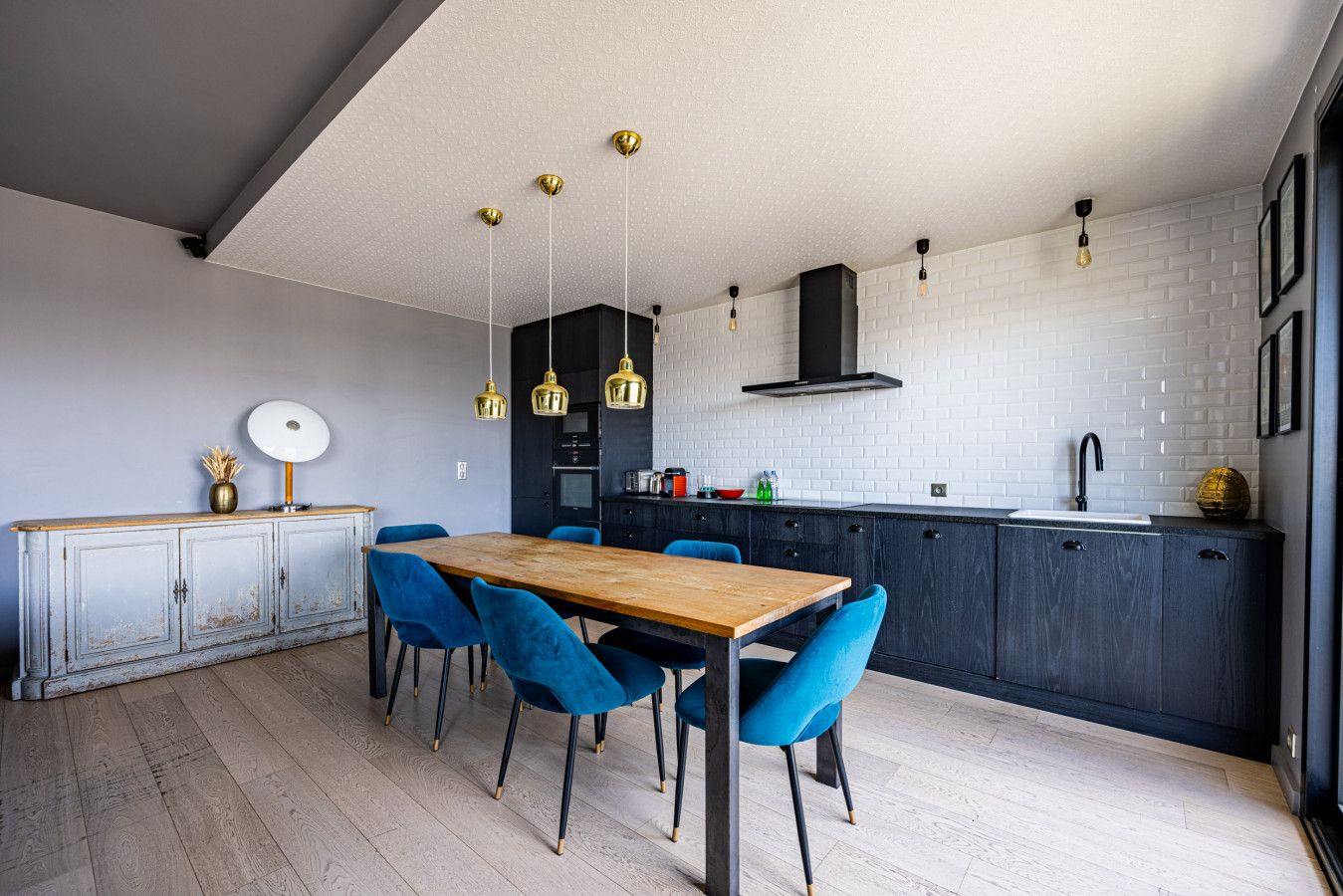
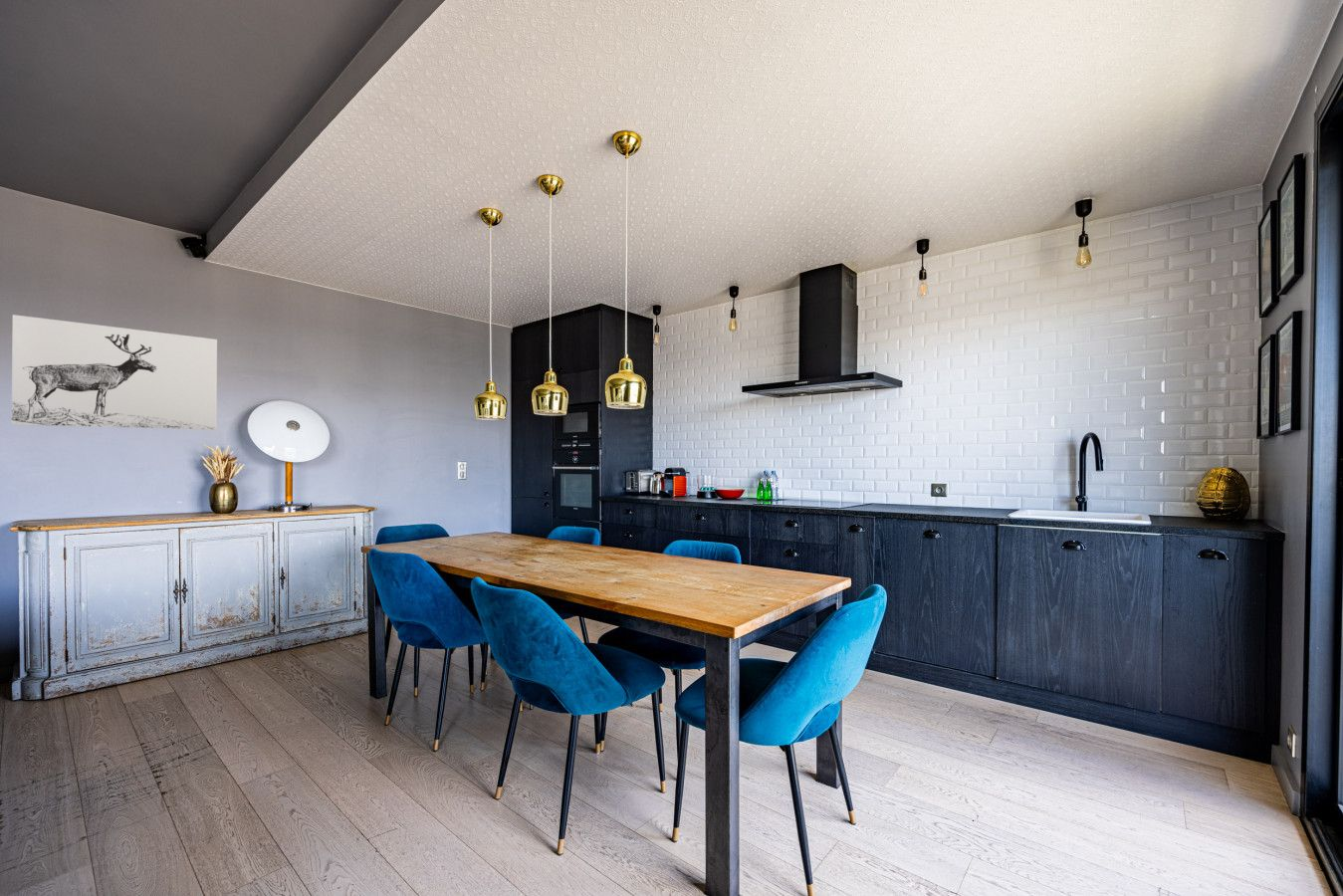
+ wall art [11,314,218,431]
